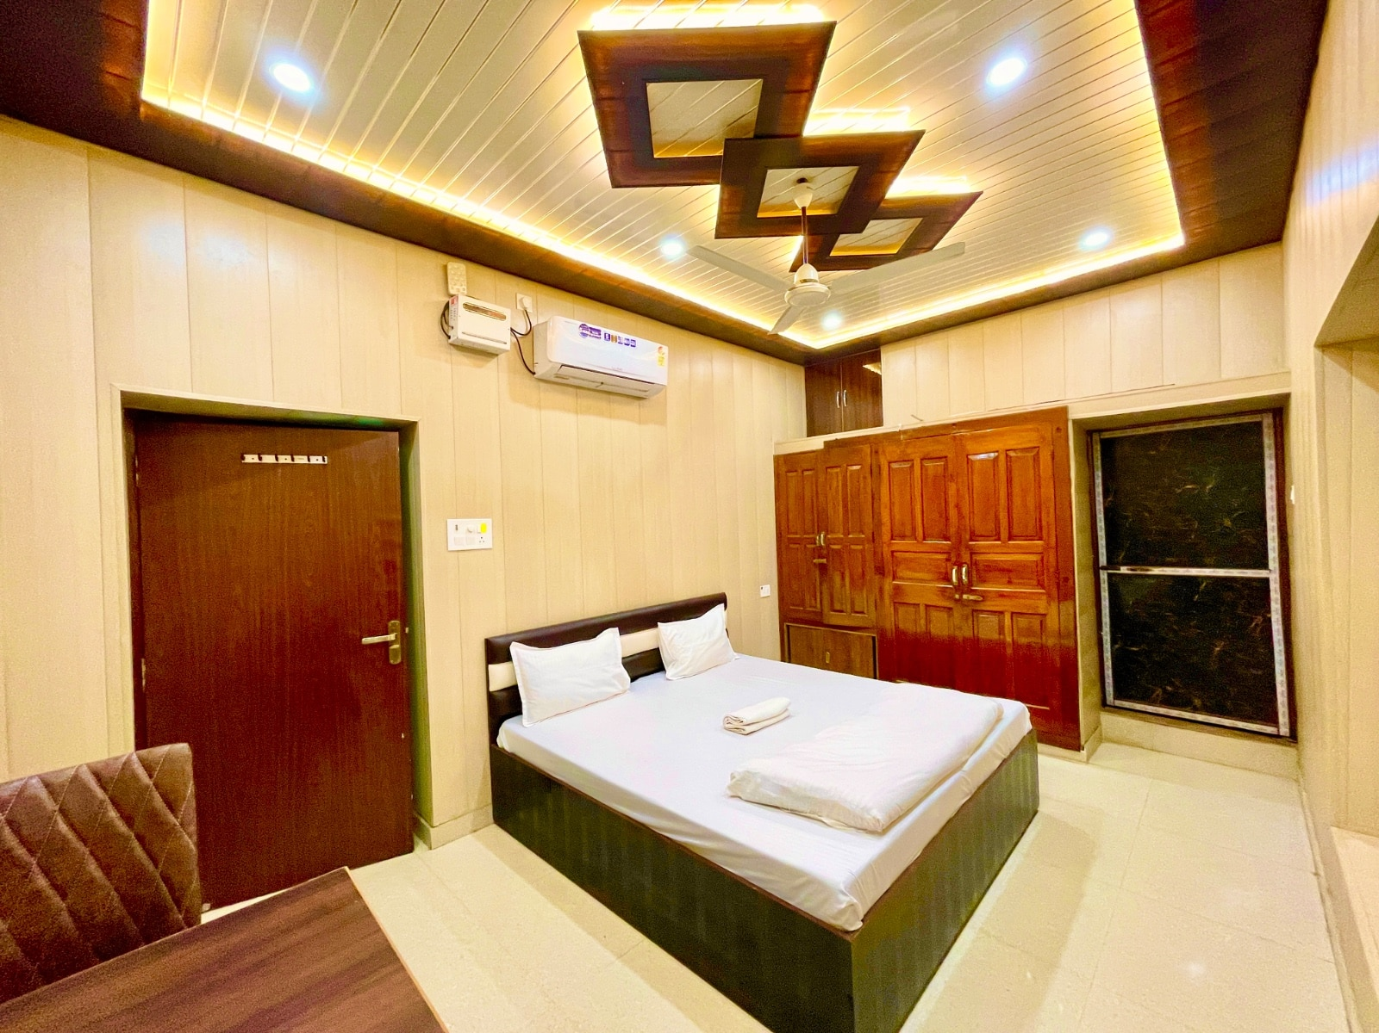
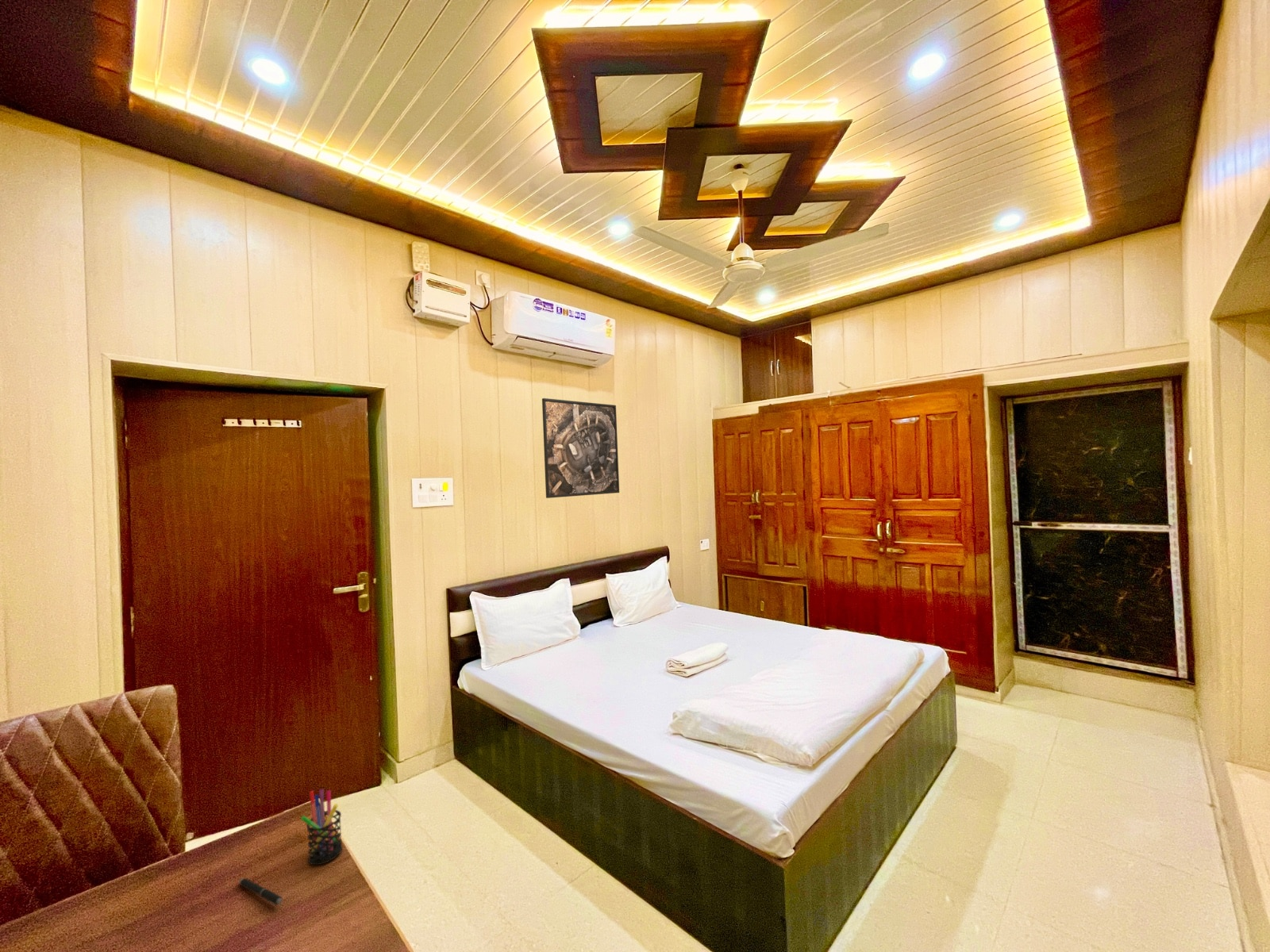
+ pen [239,877,283,906]
+ pen holder [300,789,343,866]
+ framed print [541,397,620,499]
